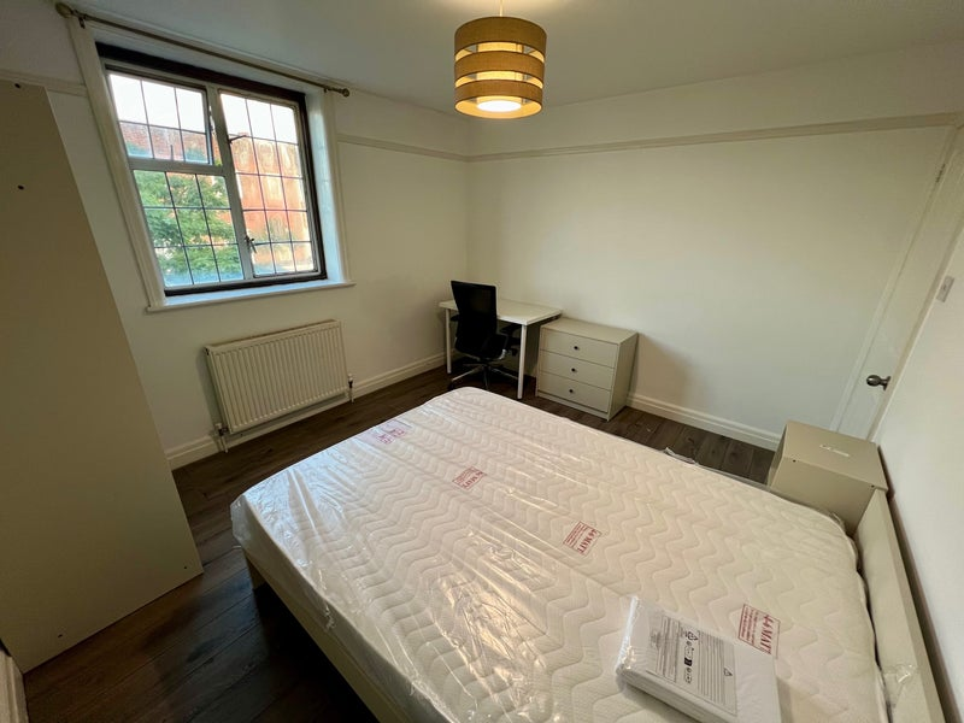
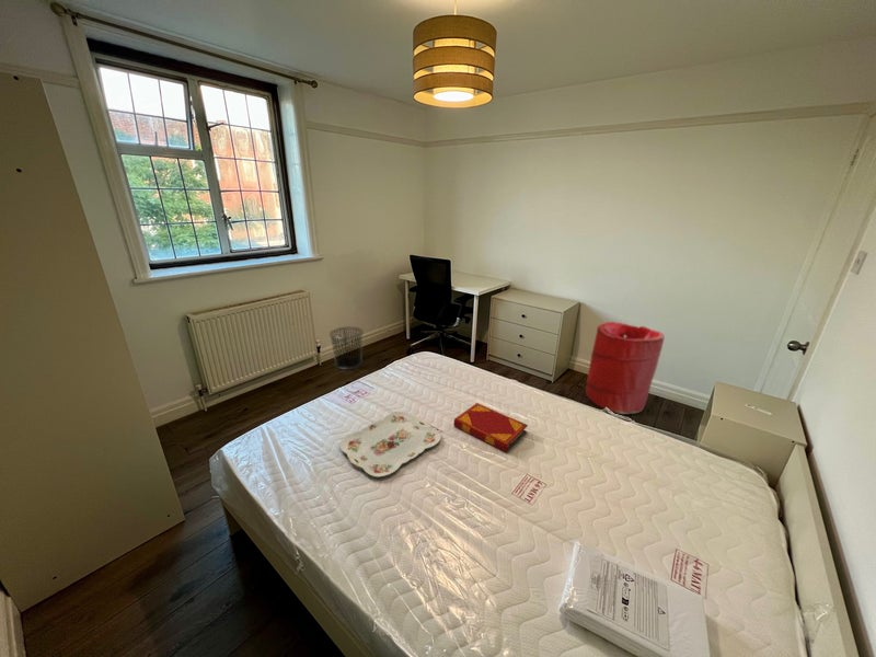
+ hardback book [453,402,529,453]
+ serving tray [338,411,442,479]
+ laundry hamper [585,321,666,415]
+ waste bin [328,326,365,370]
